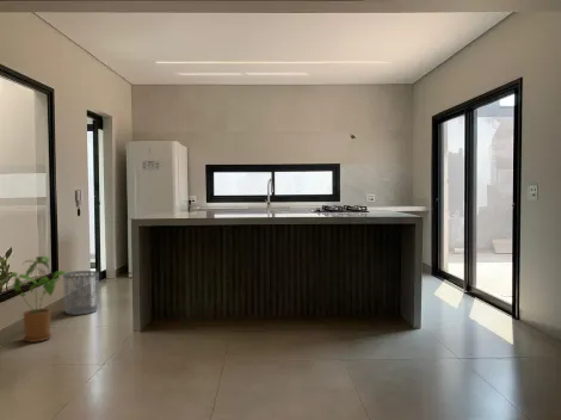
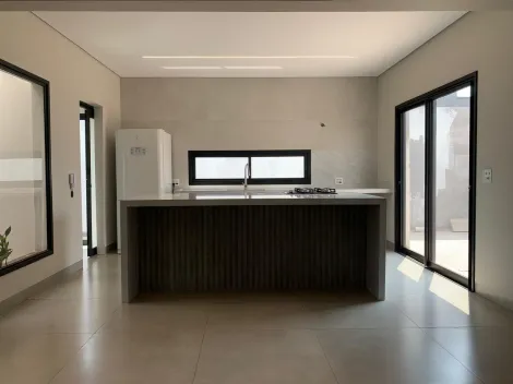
- house plant [8,255,68,344]
- waste bin [62,270,100,316]
